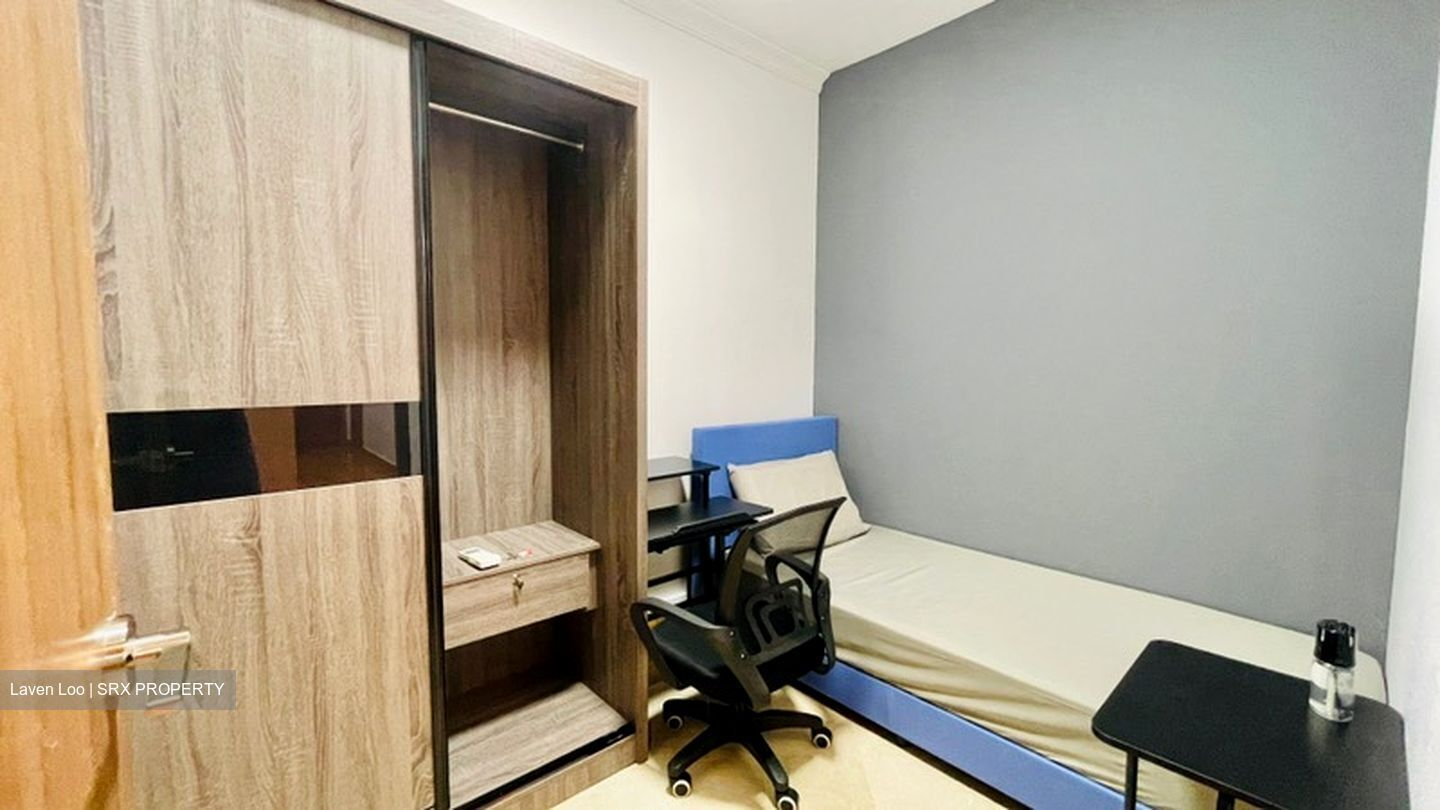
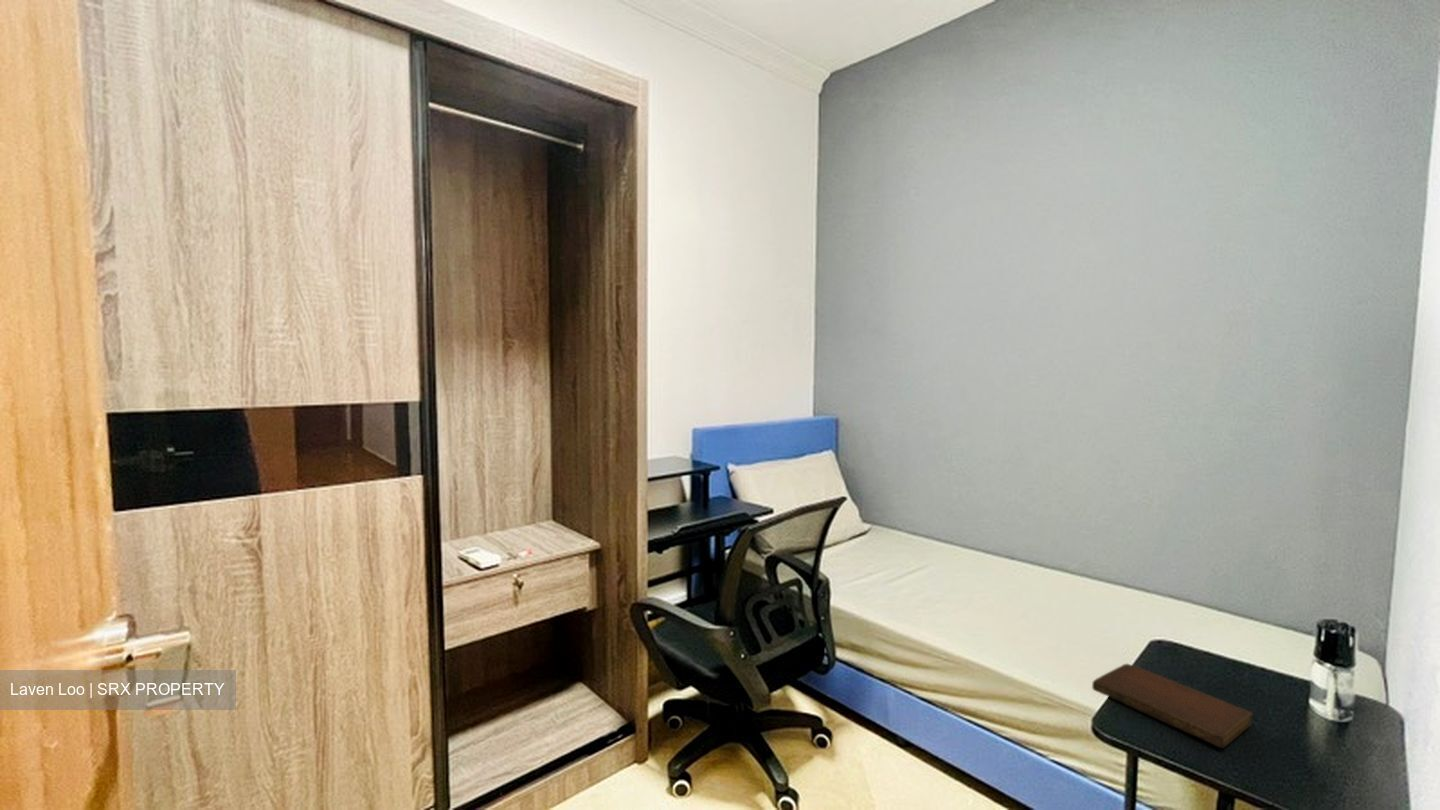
+ notebook [1091,663,1254,749]
